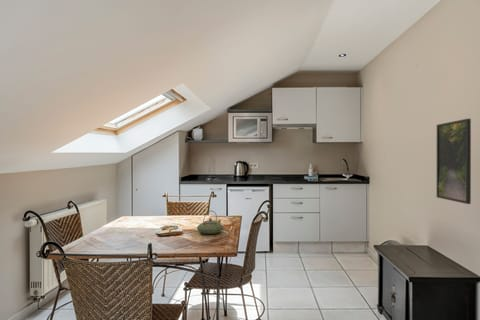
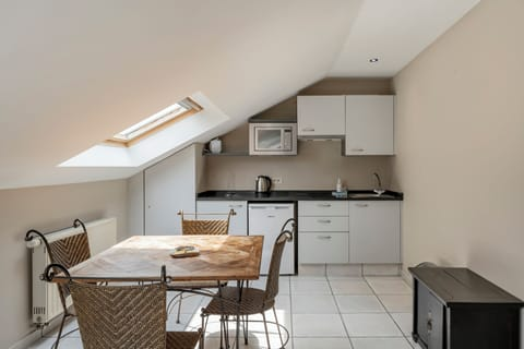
- teapot [196,210,225,235]
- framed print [436,118,472,205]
